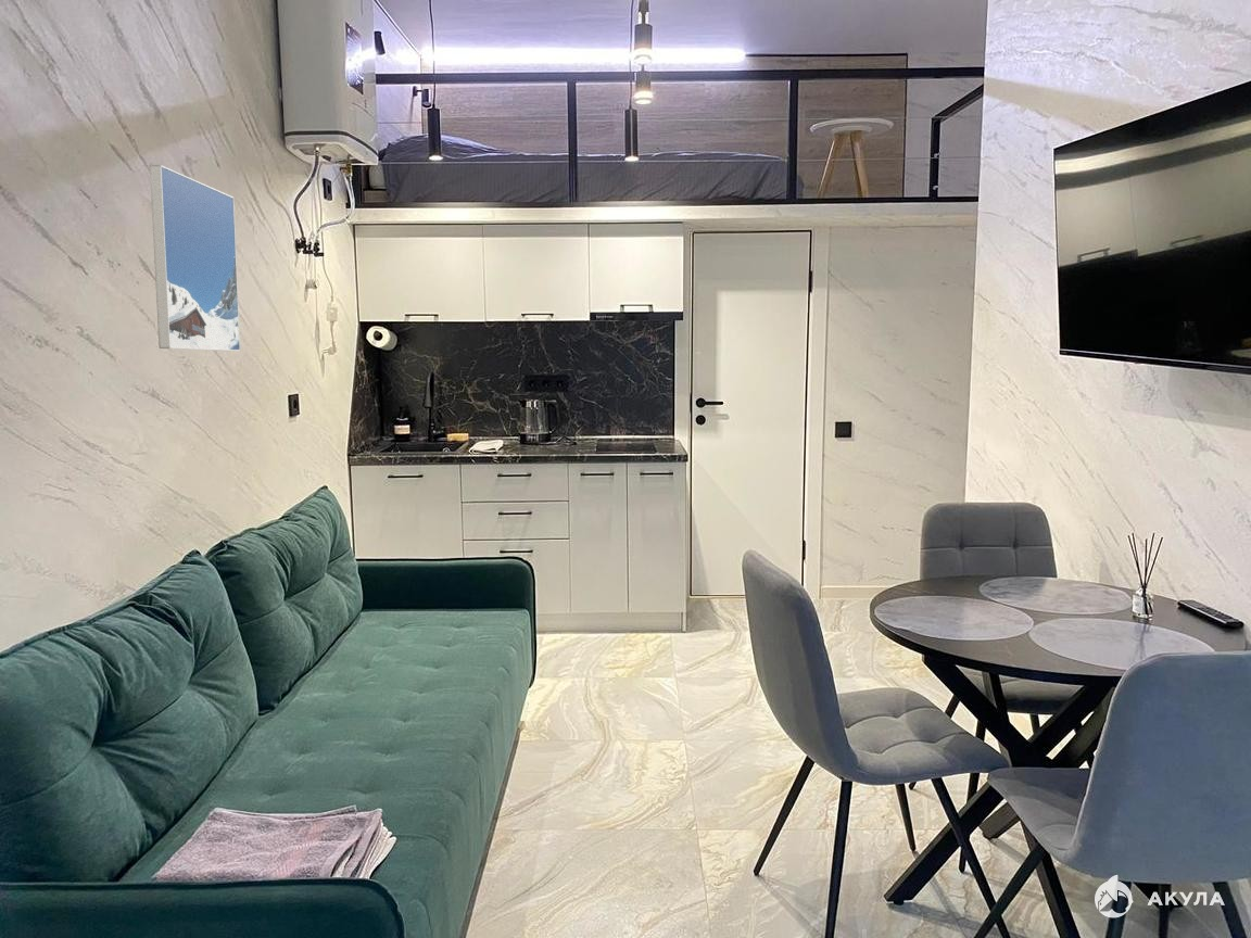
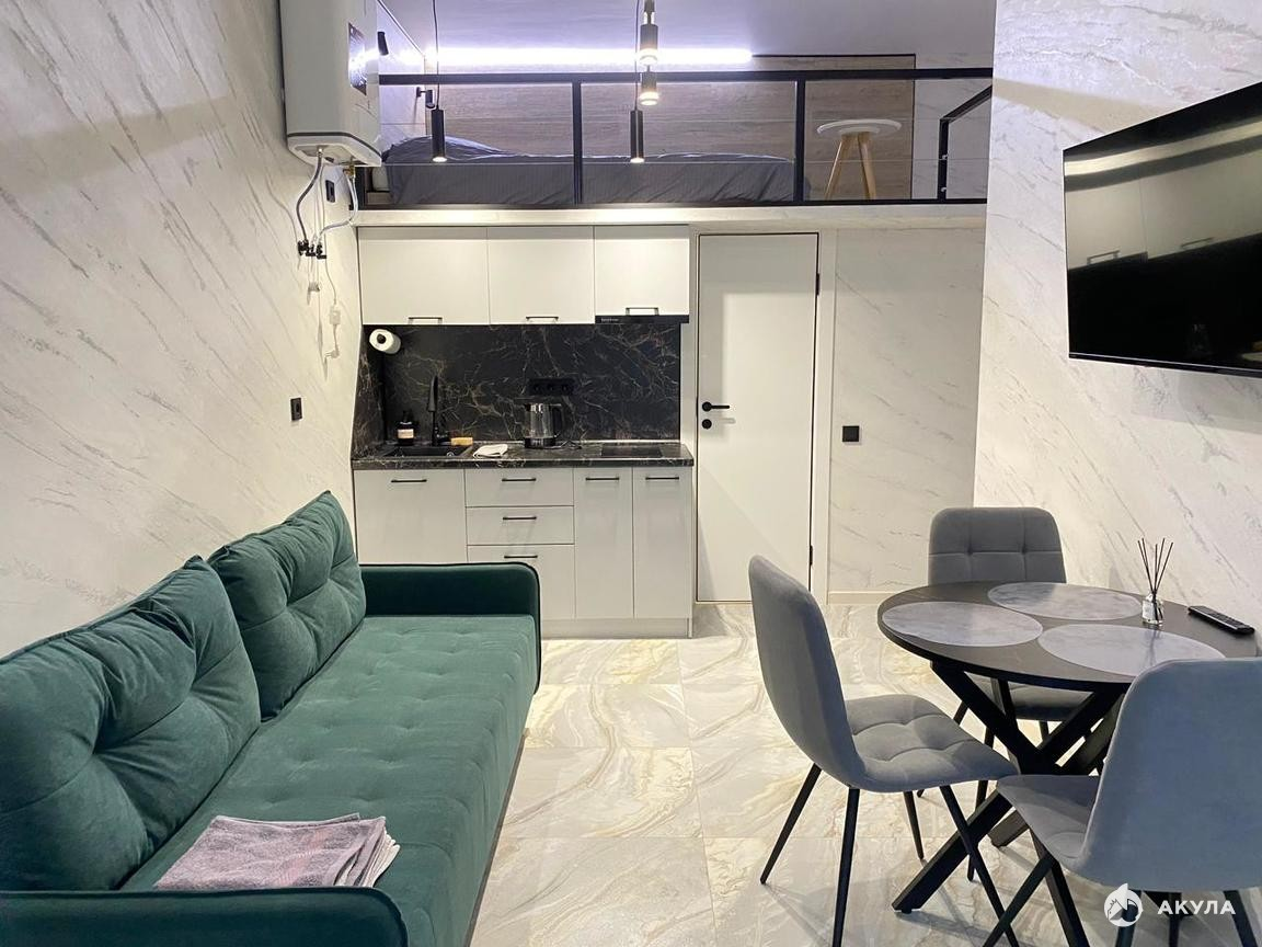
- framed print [149,164,241,352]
